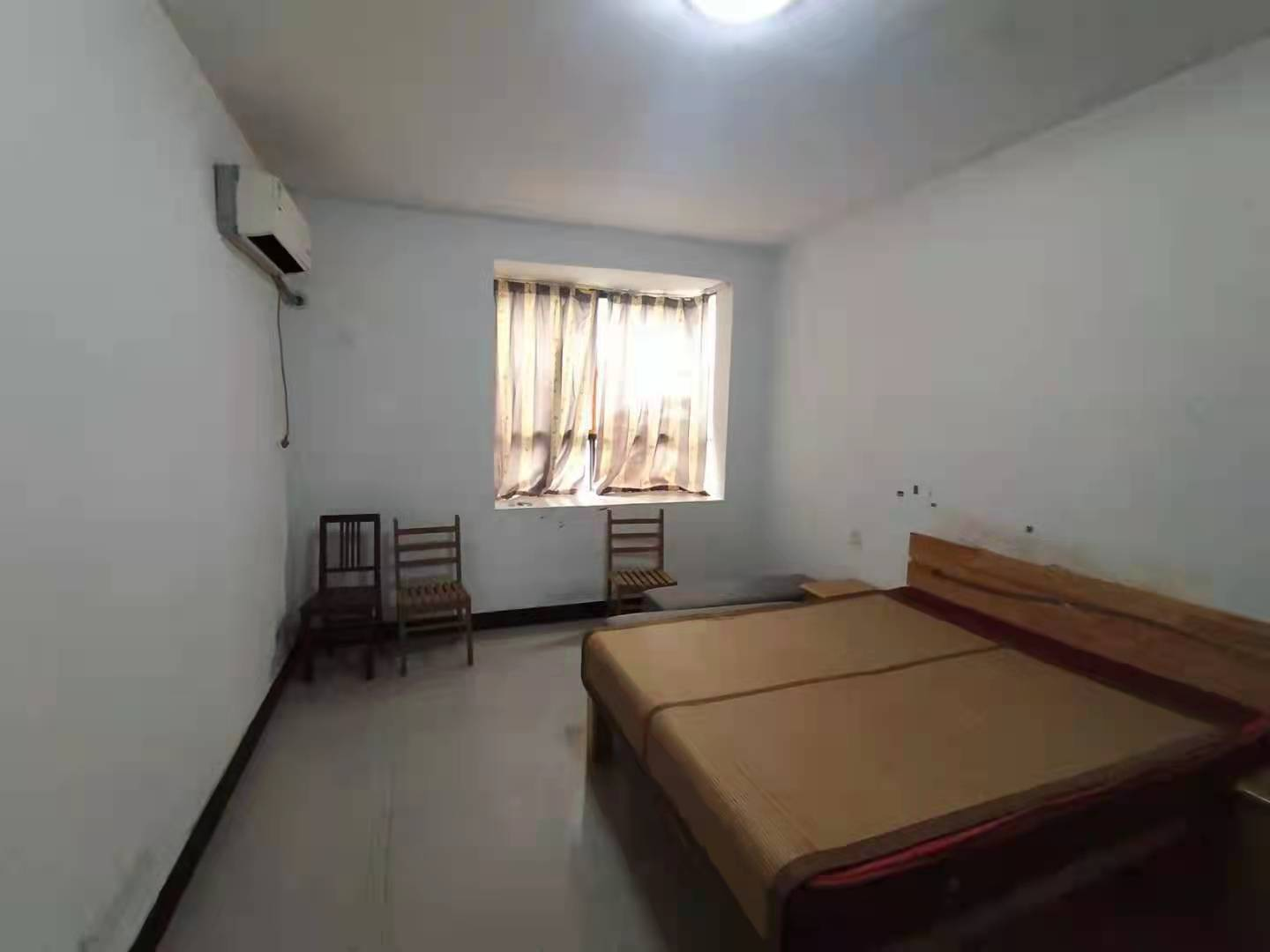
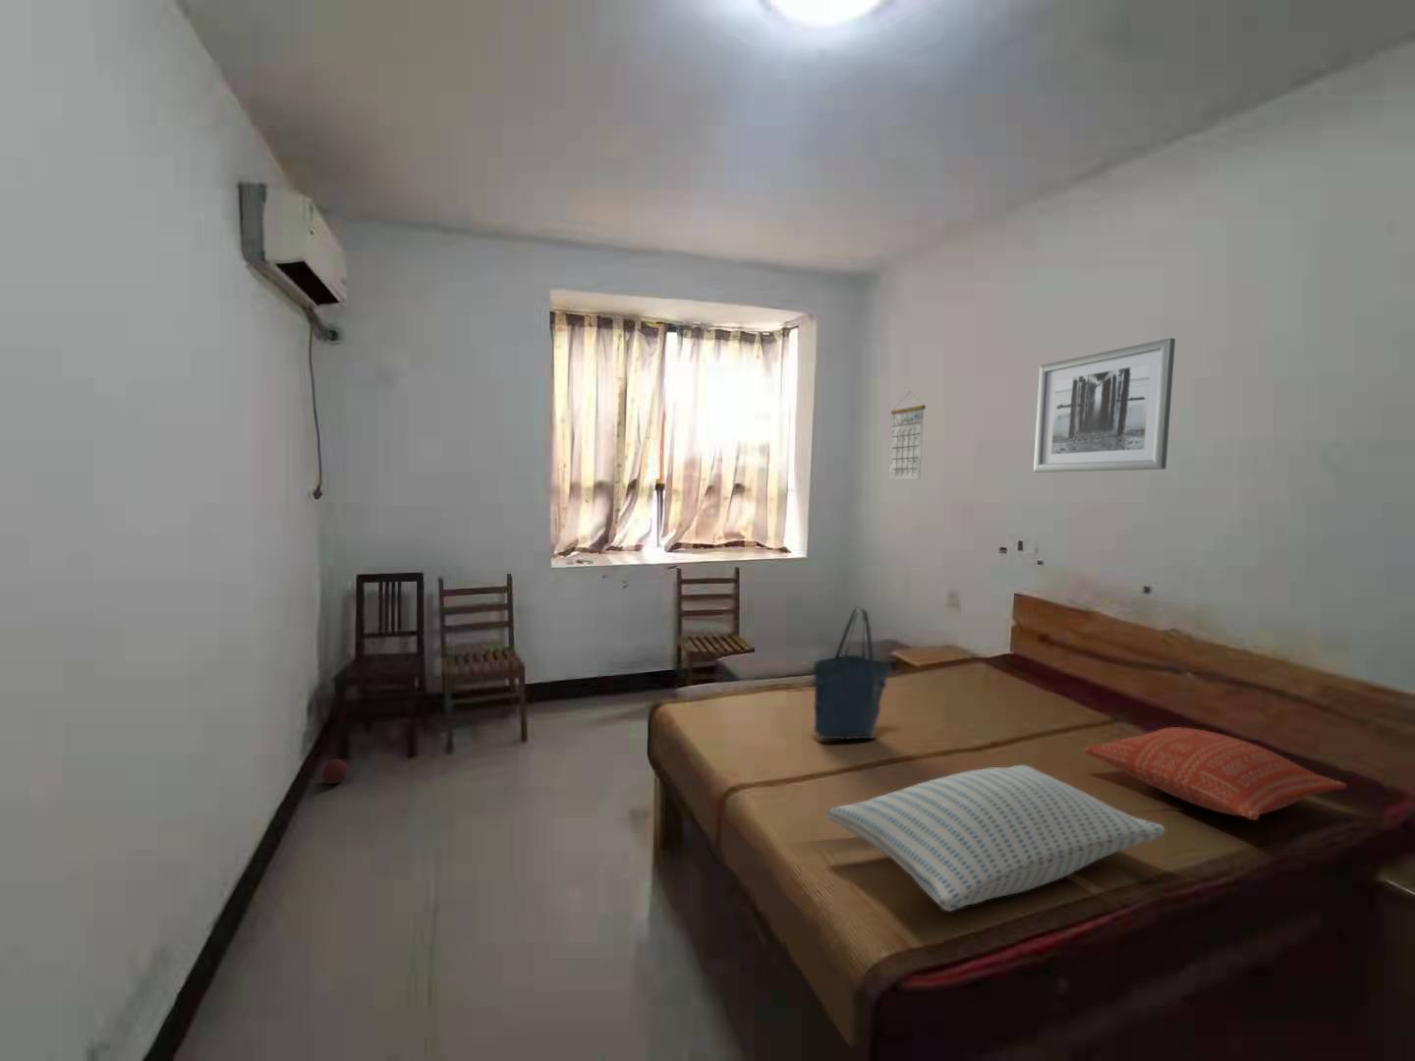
+ wall art [1033,337,1177,473]
+ pillow [826,765,1167,913]
+ ball [321,759,349,785]
+ tote bag [810,606,894,741]
+ pillow [1081,726,1348,821]
+ calendar [888,390,927,480]
